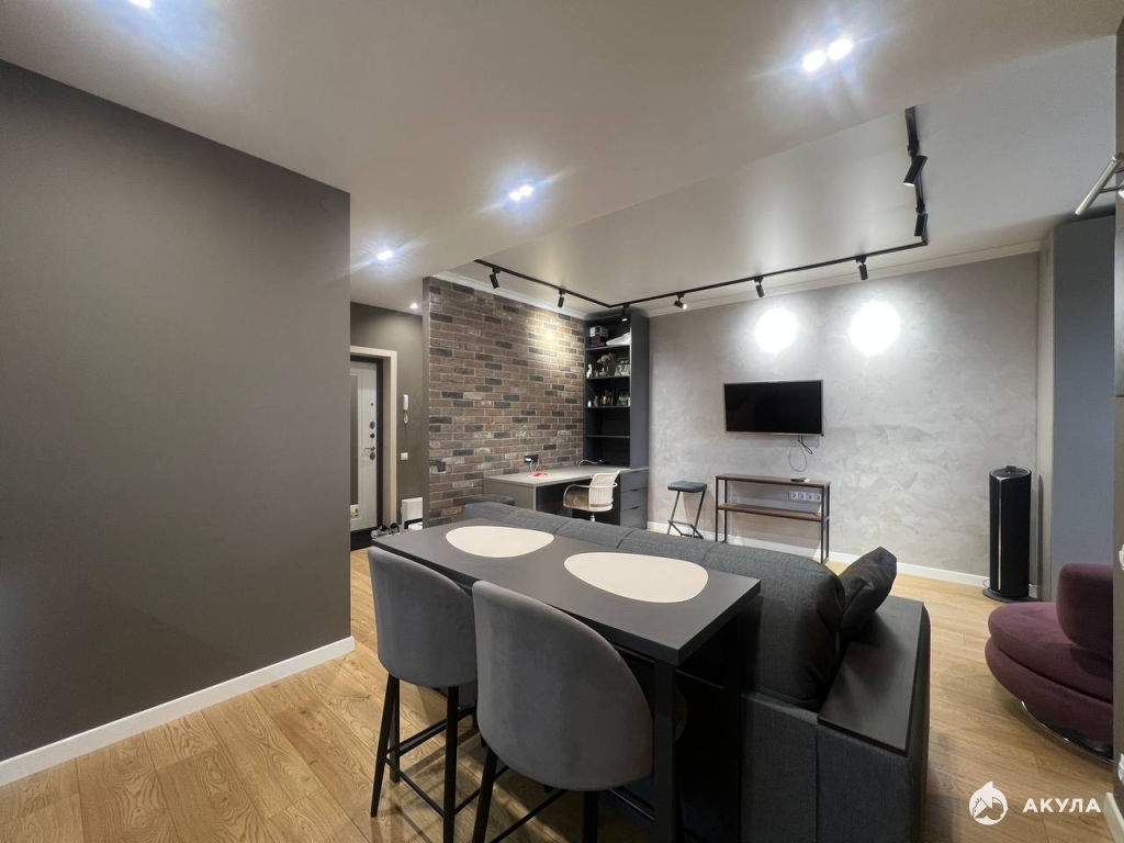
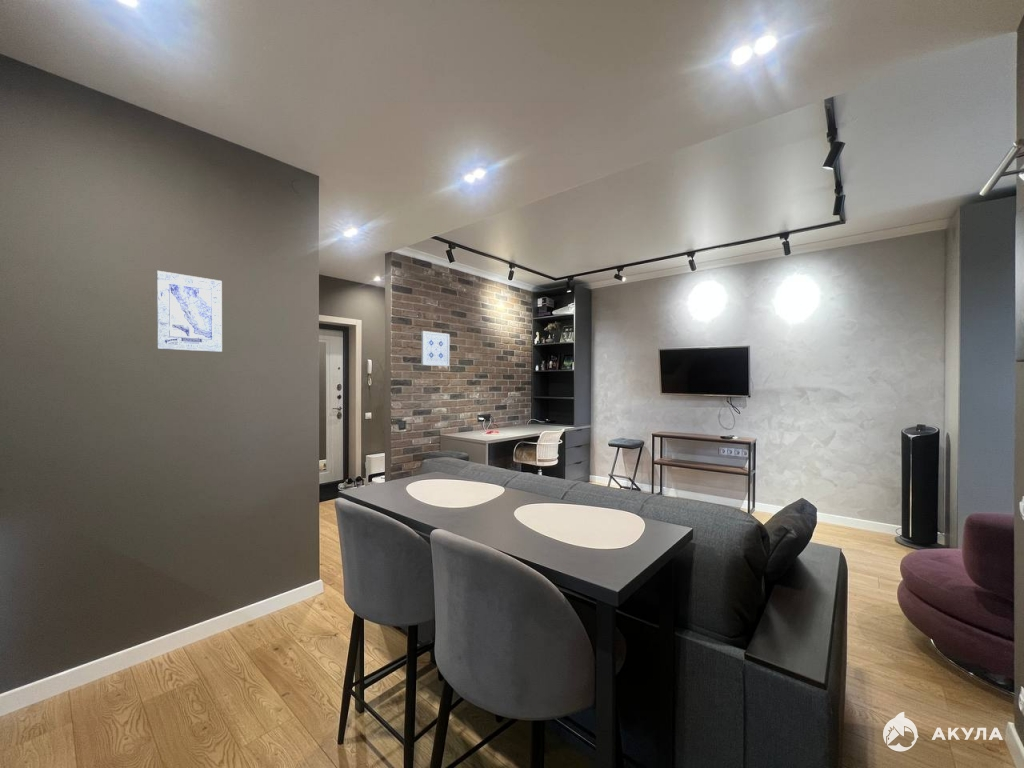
+ wall art [156,270,223,353]
+ wall art [421,330,450,367]
